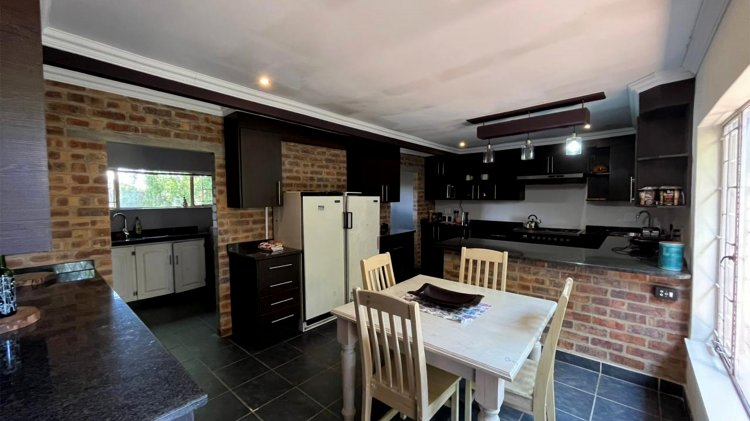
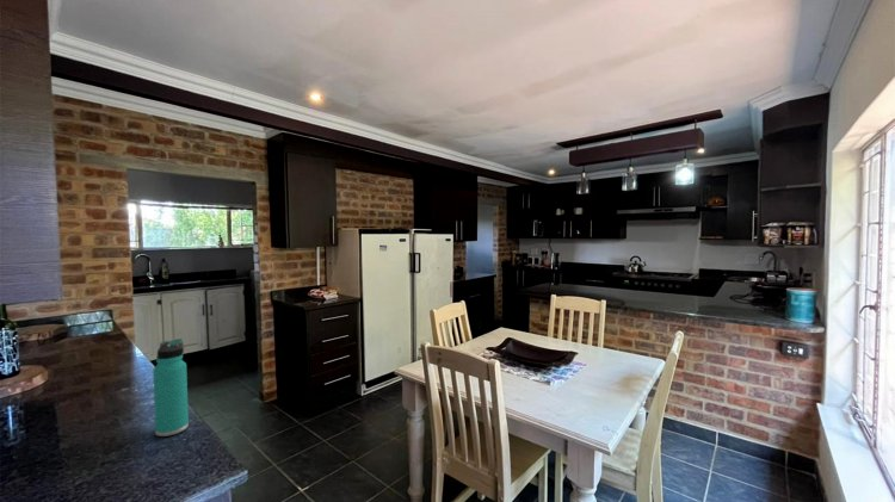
+ thermos bottle [152,337,190,438]
